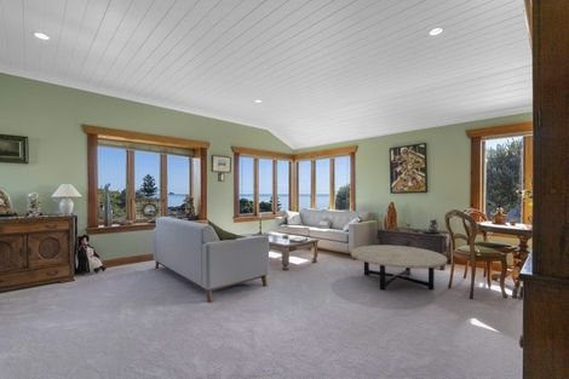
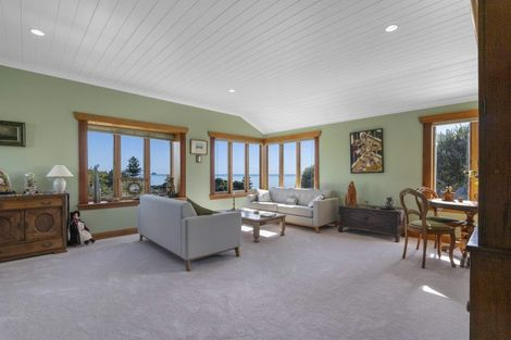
- coffee table [350,245,448,292]
